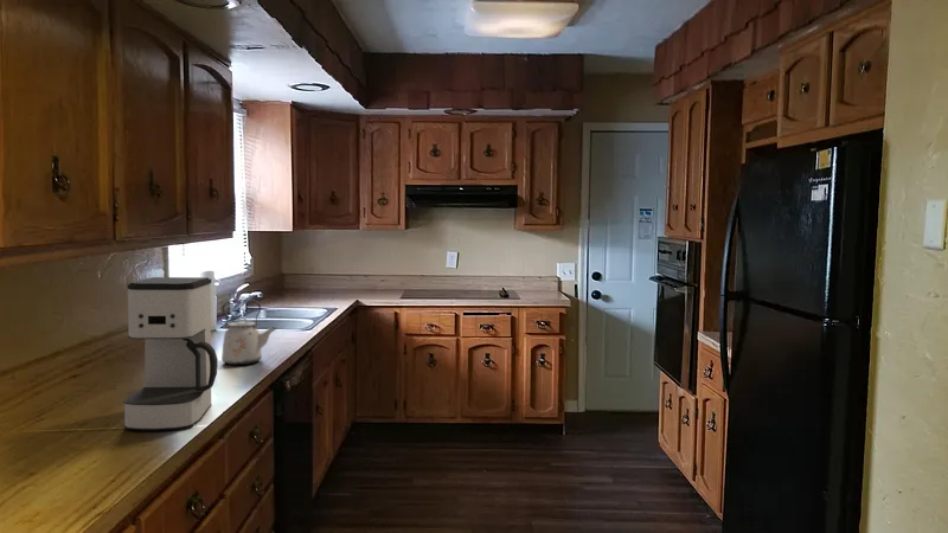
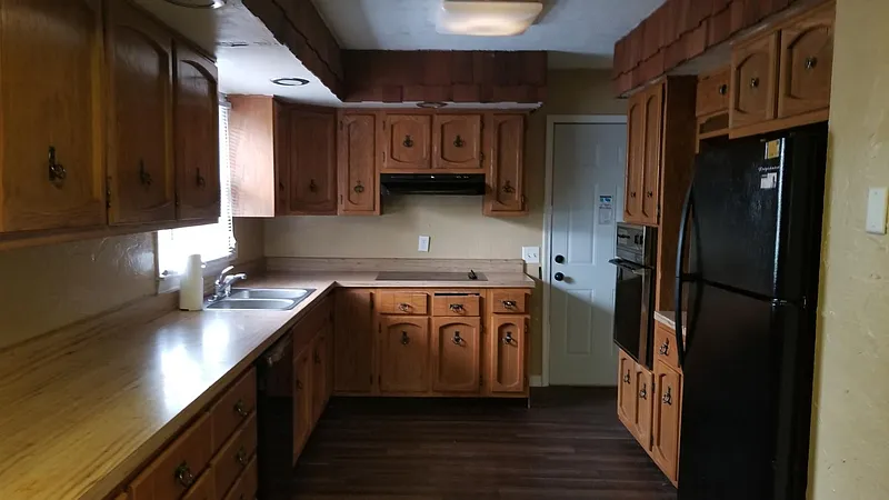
- coffee maker [122,276,219,432]
- kettle [220,298,277,366]
